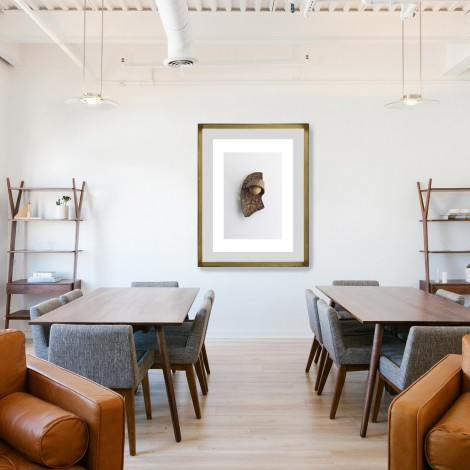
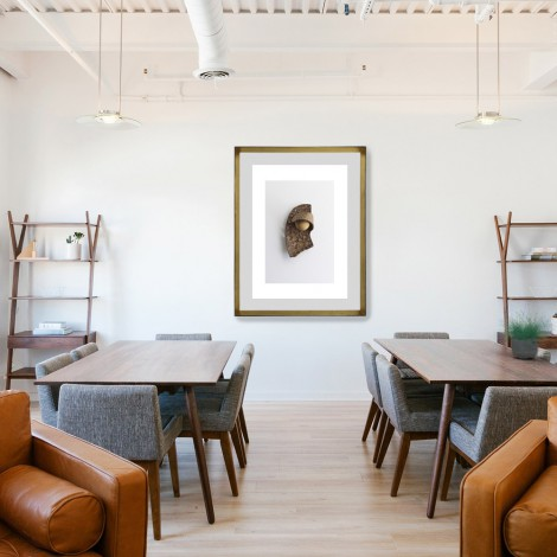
+ potted plant [494,303,553,360]
